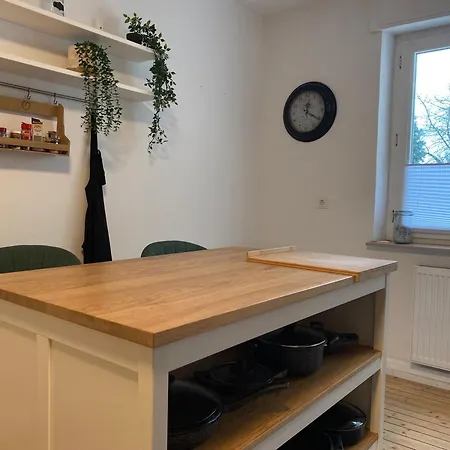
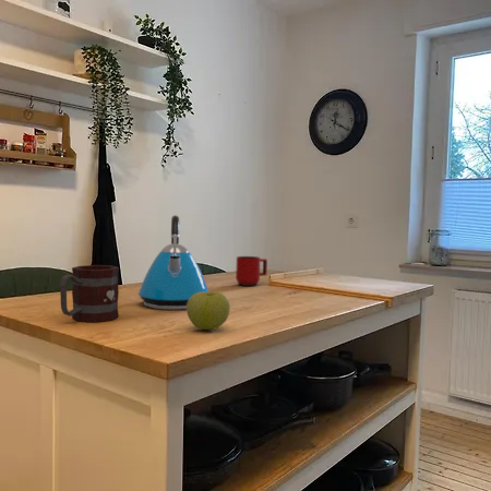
+ apple [185,291,231,331]
+ kettle [137,214,209,311]
+ mug [235,255,268,287]
+ mug [59,264,120,323]
